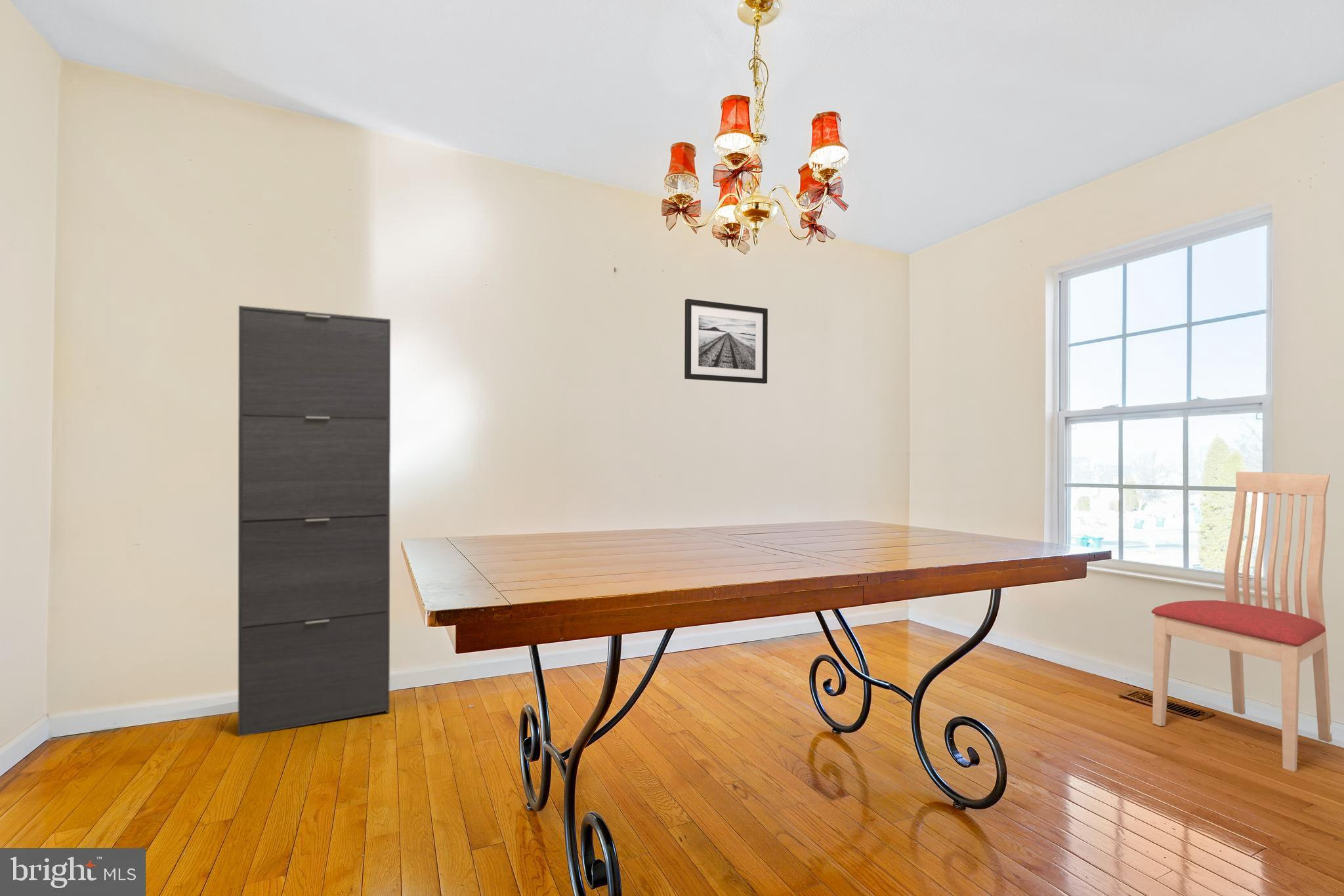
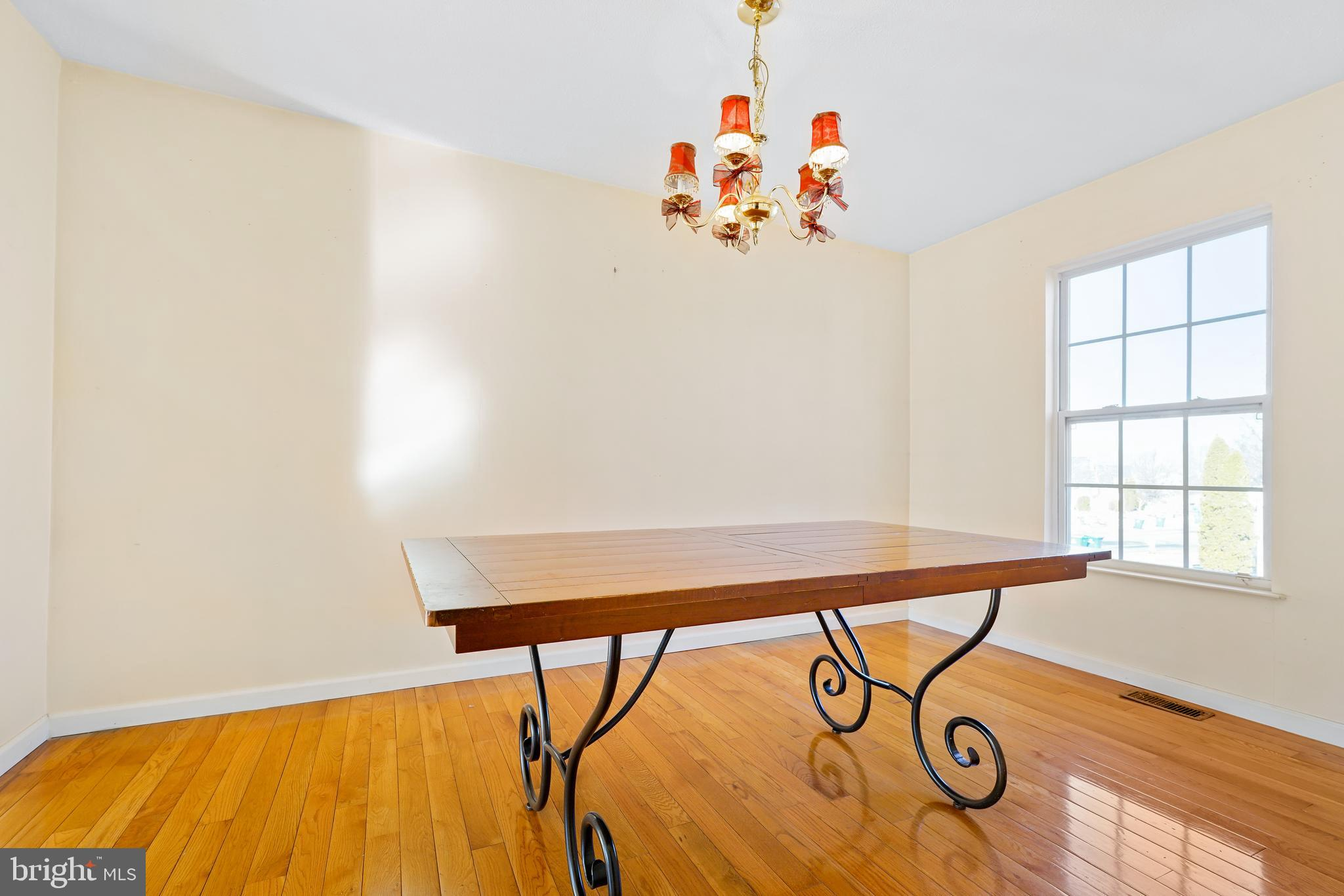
- chair [1151,471,1333,773]
- wall art [684,298,768,384]
- cabinet [238,305,391,737]
